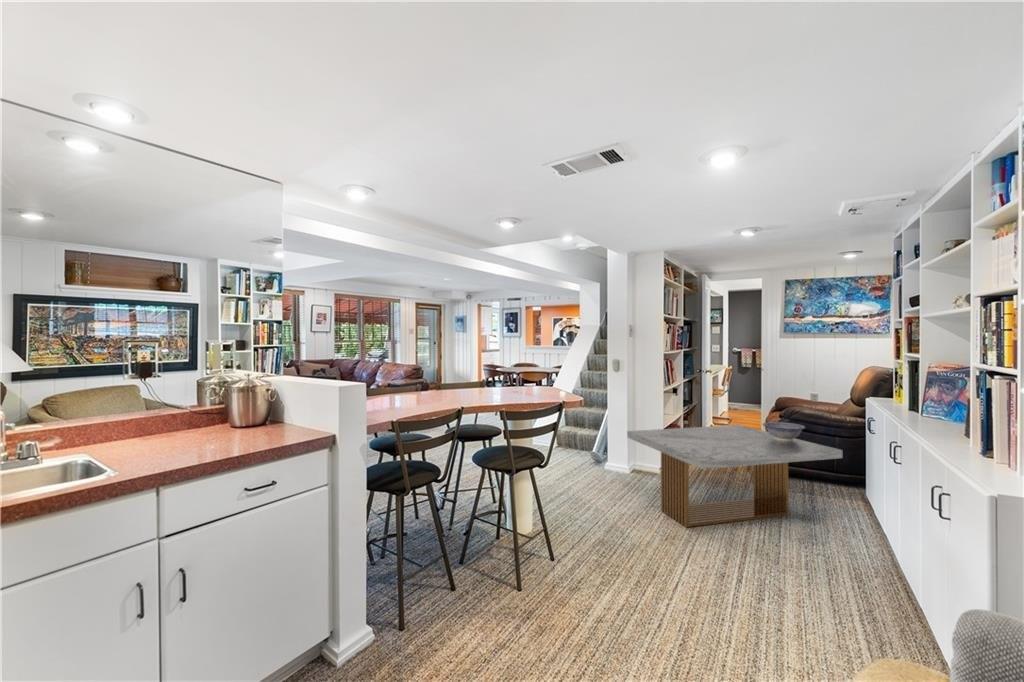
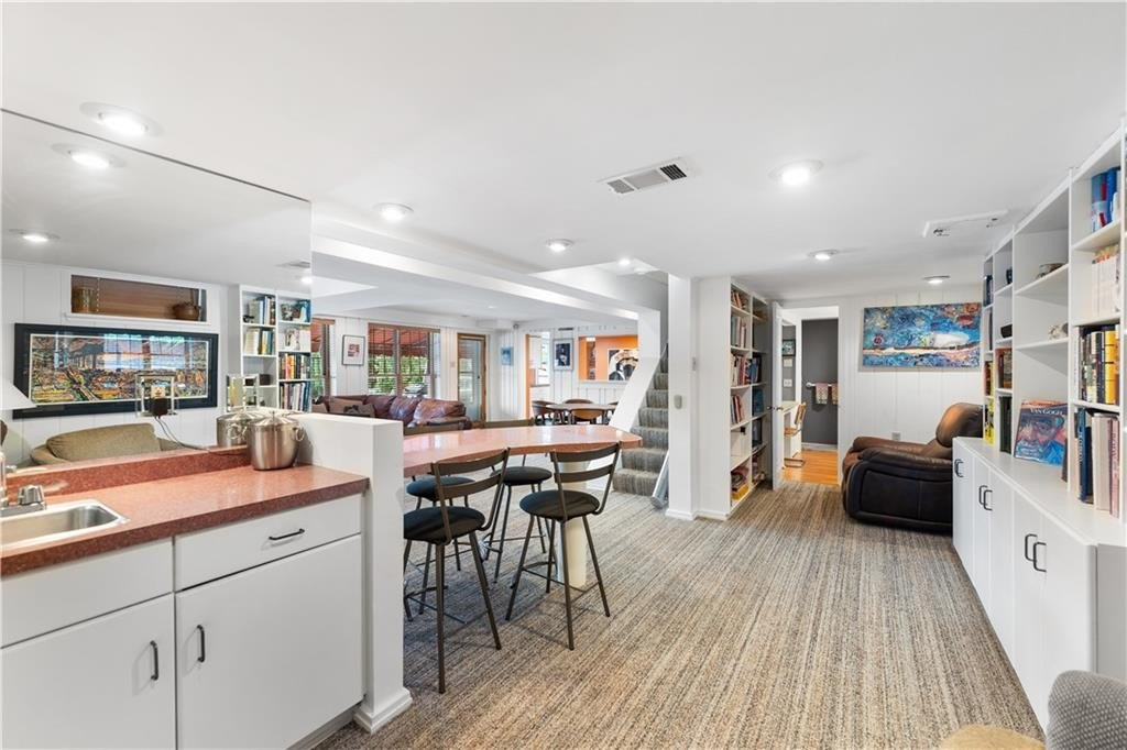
- coffee table [626,424,843,528]
- decorative bowl [762,421,807,441]
